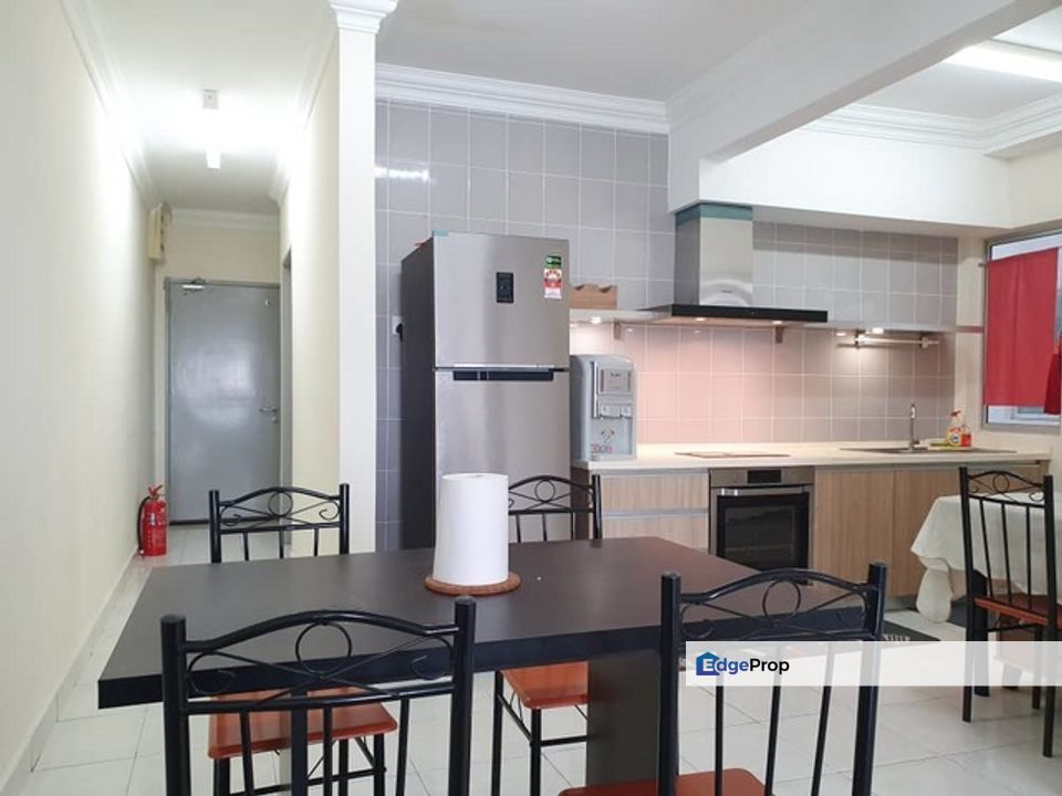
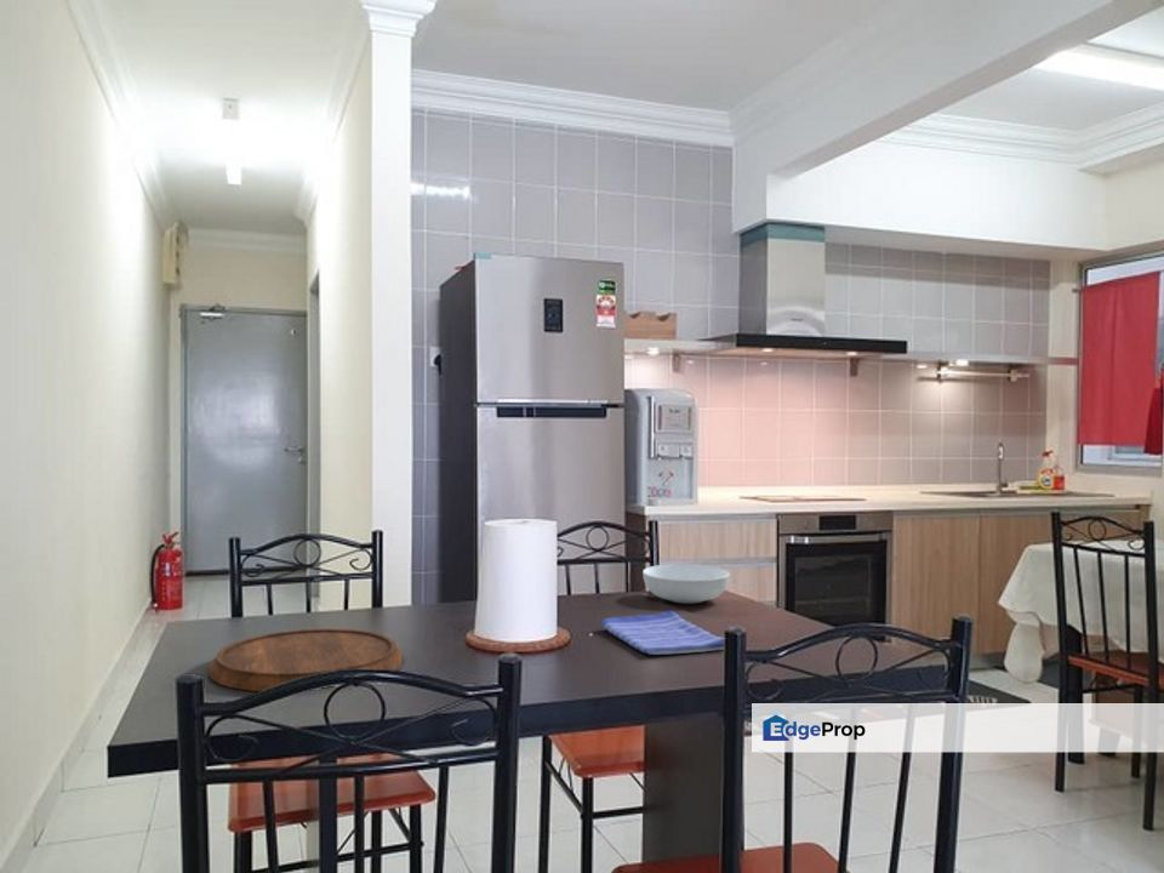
+ dish towel [600,610,725,656]
+ cutting board [207,628,404,692]
+ serving bowl [641,564,731,605]
